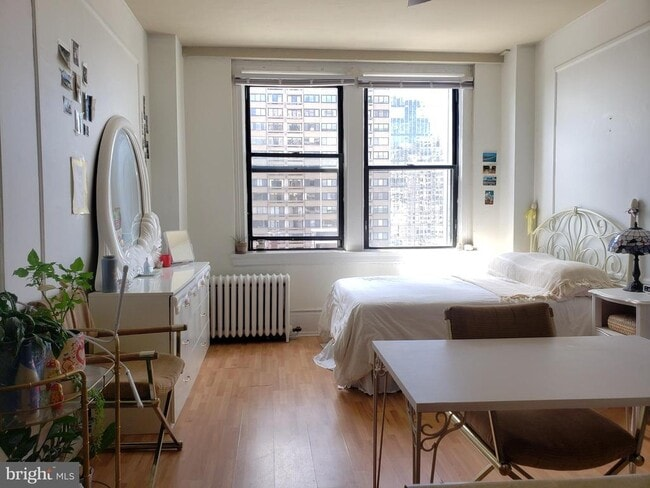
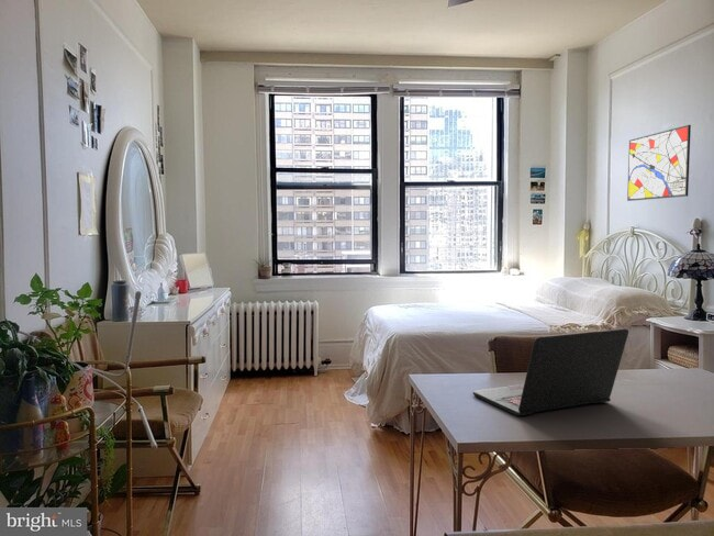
+ wall art [626,124,692,202]
+ laptop [472,328,629,417]
